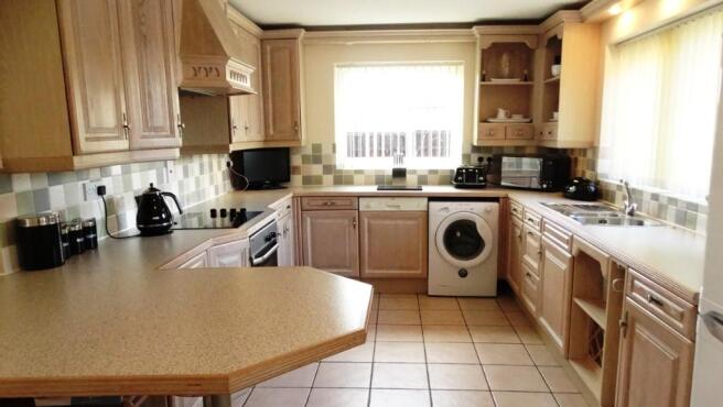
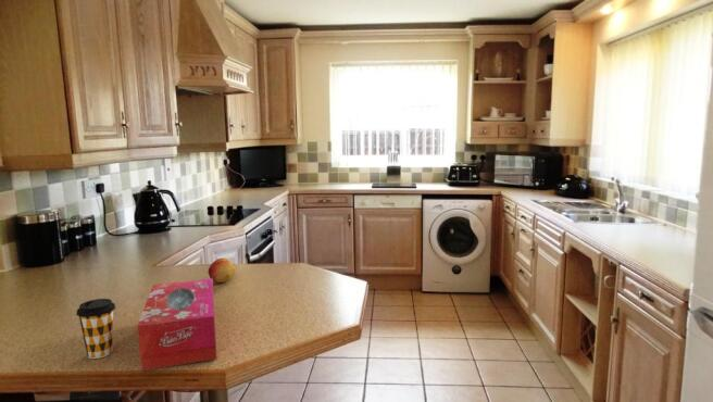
+ tissue box [137,278,217,372]
+ fruit [208,257,236,284]
+ coffee cup [75,298,116,360]
